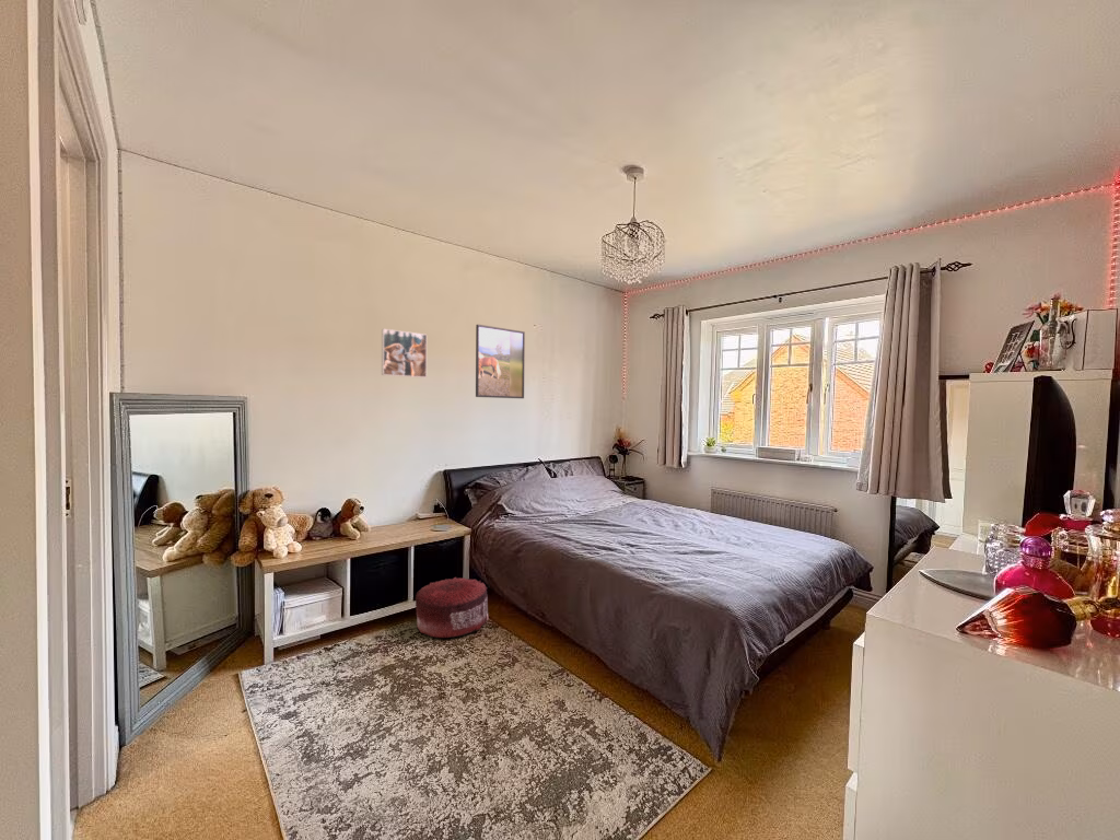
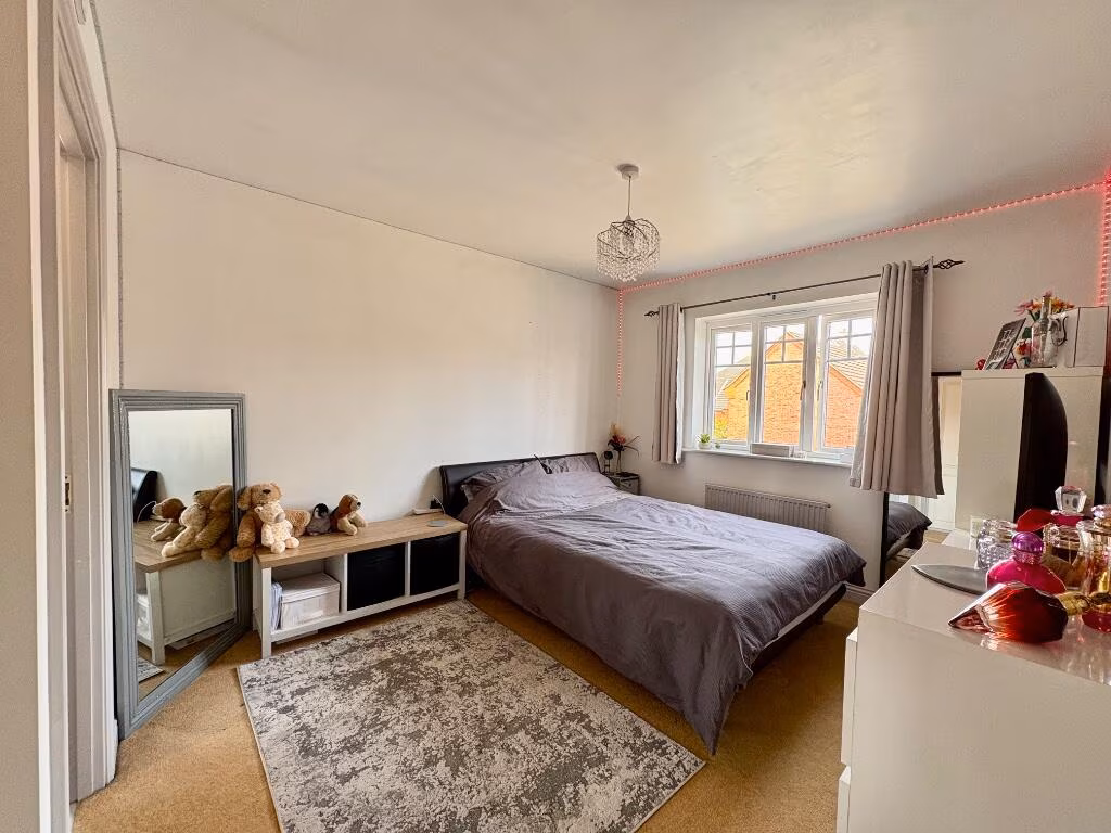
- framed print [475,324,526,399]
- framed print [381,328,428,378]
- pouf [415,576,489,639]
